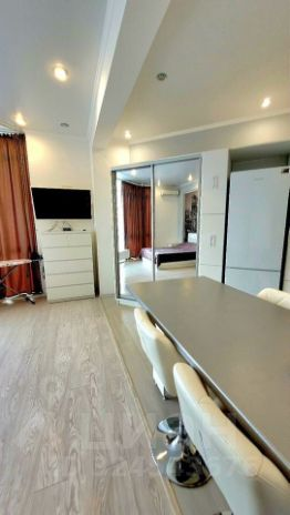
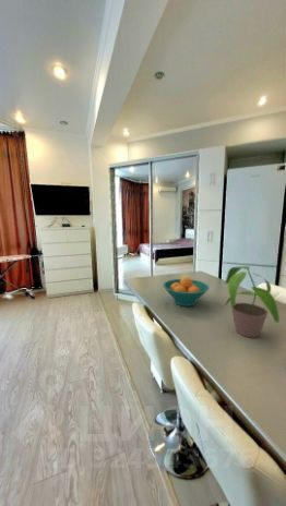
+ potted plant [224,265,281,339]
+ fruit bowl [162,276,210,308]
